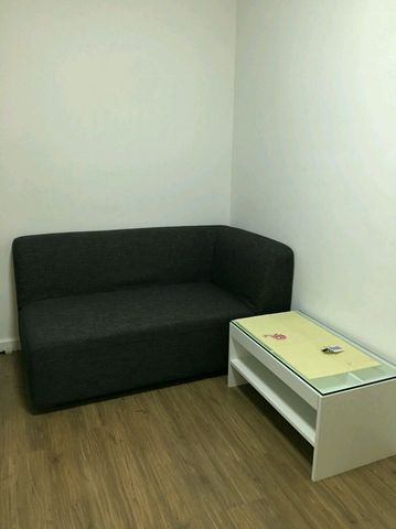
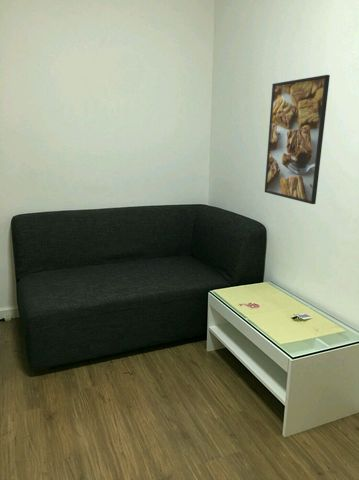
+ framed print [264,74,331,205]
